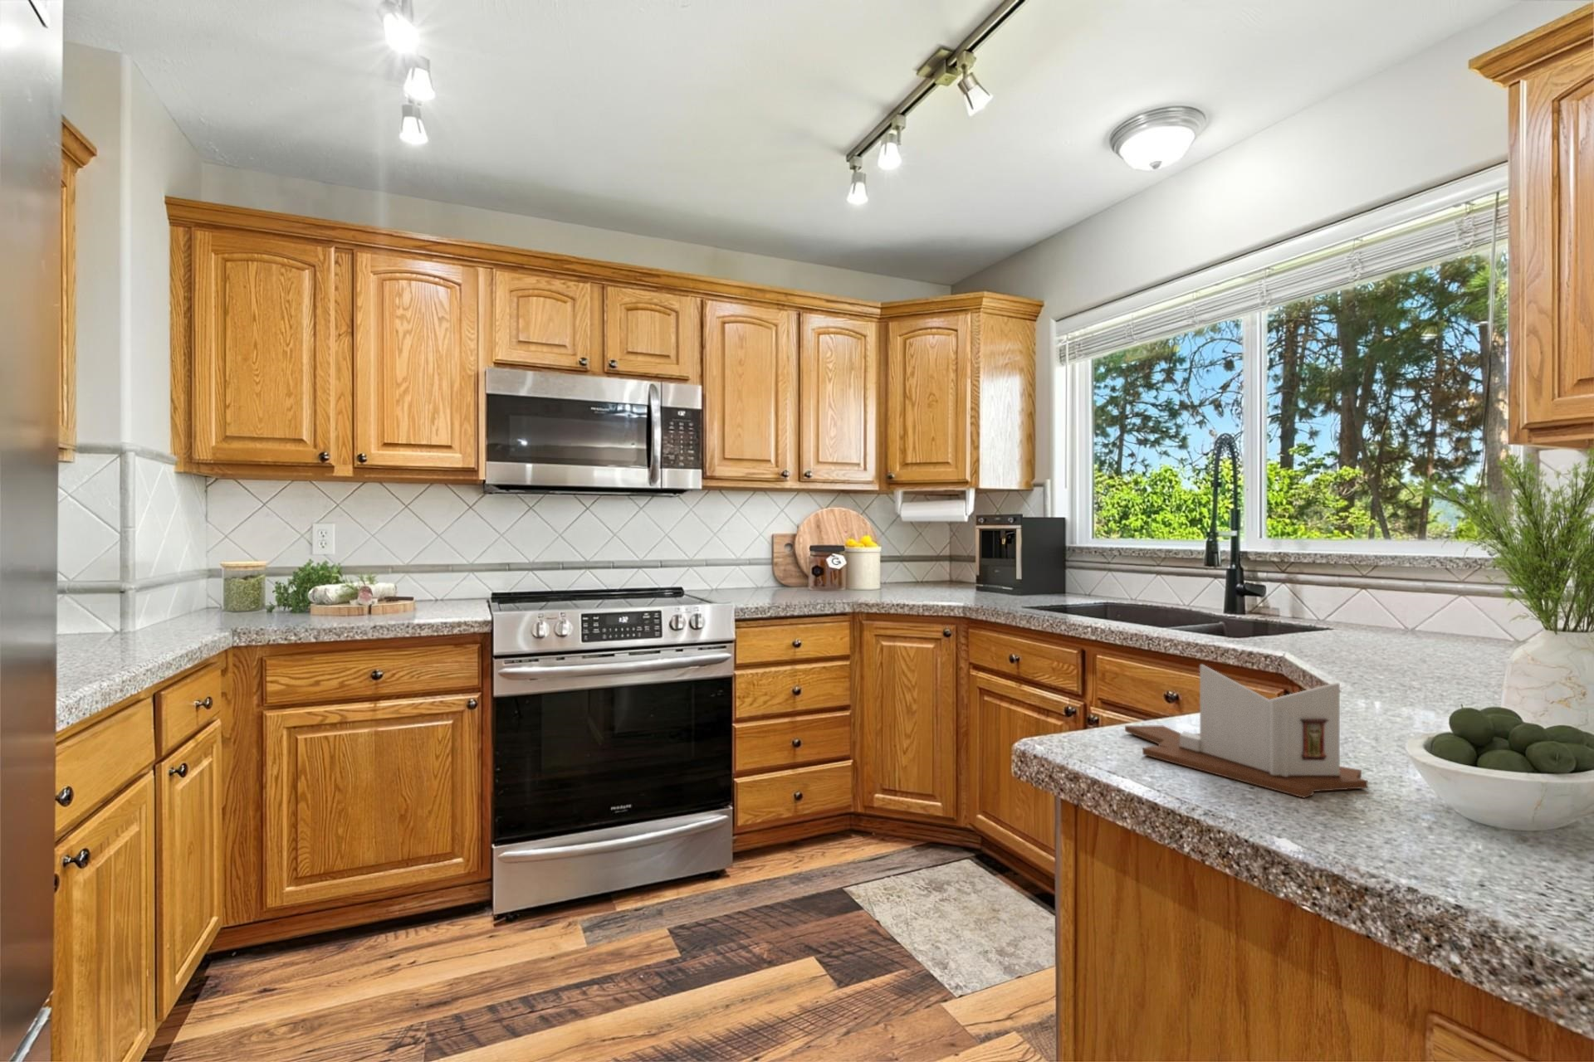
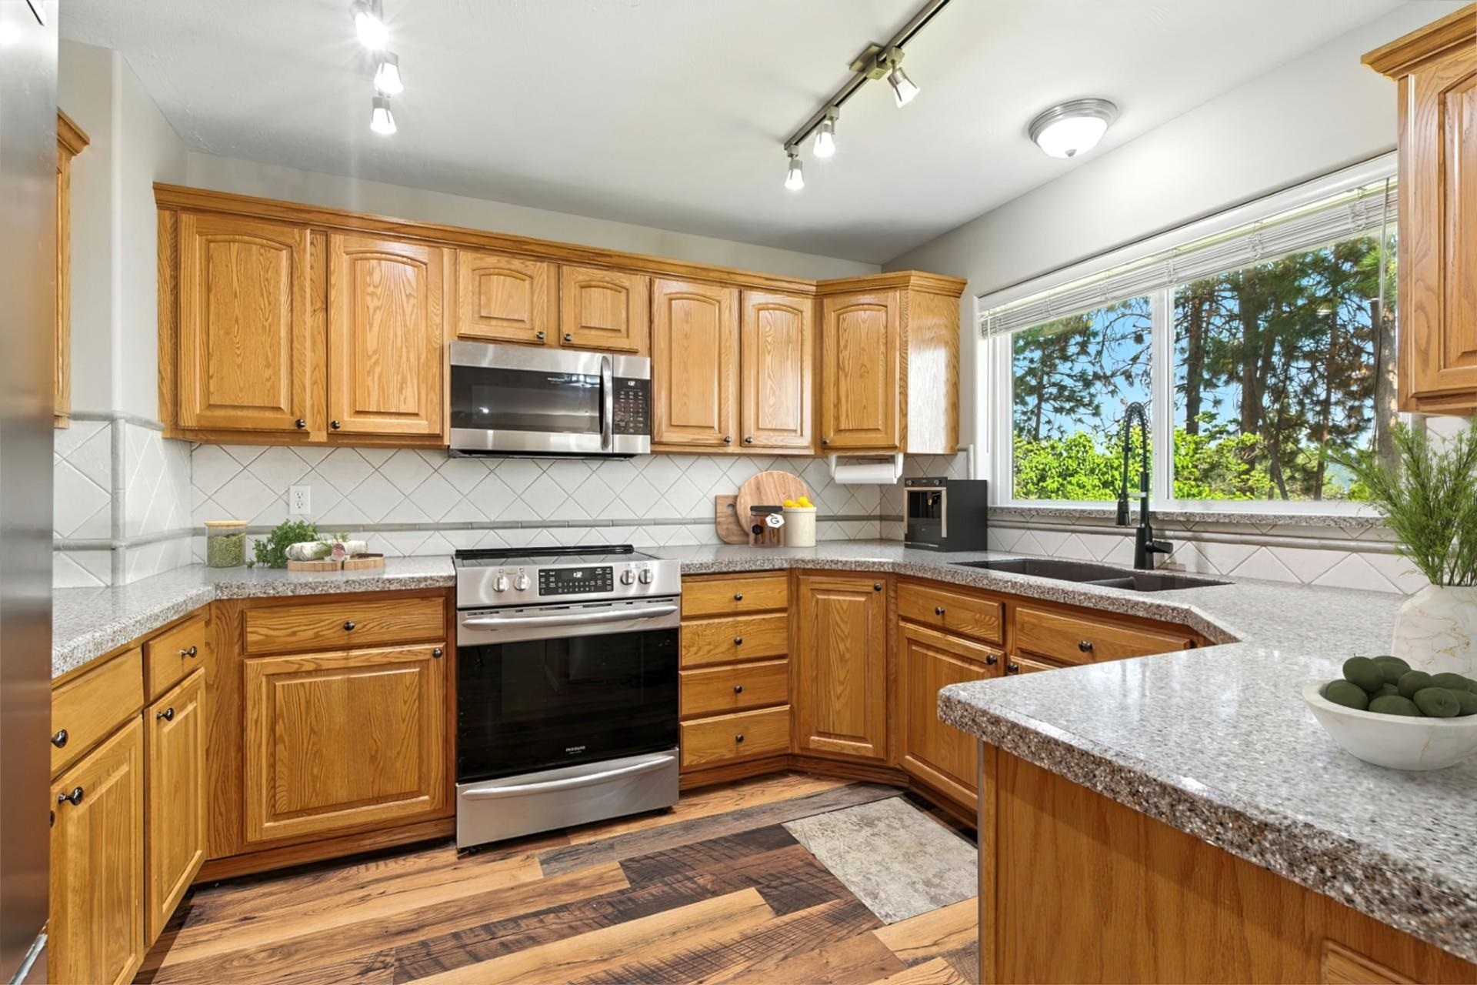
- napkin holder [1124,664,1369,799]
